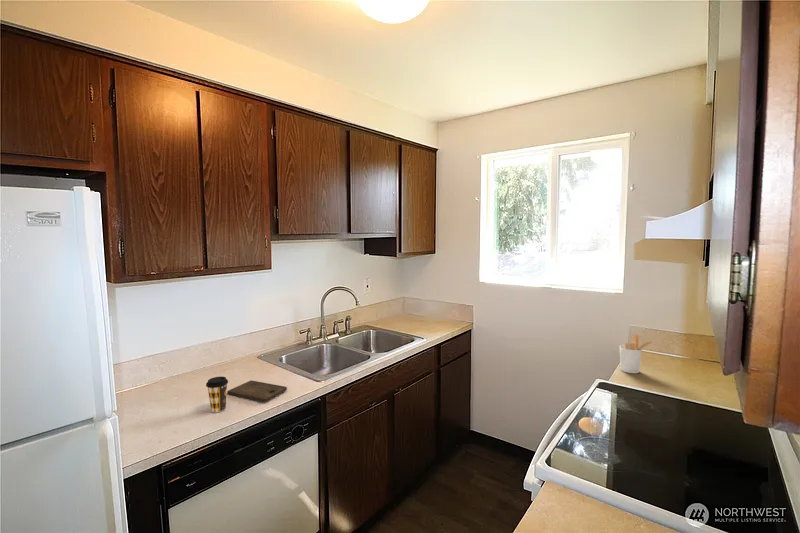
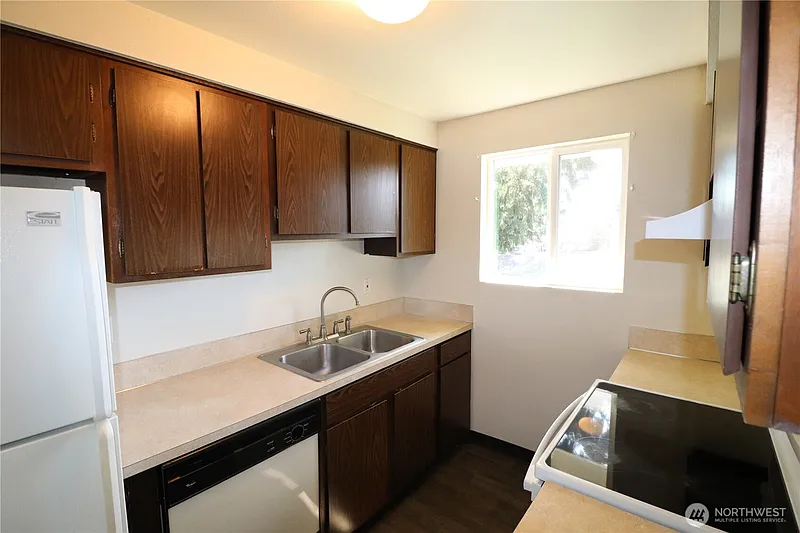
- utensil holder [618,333,655,374]
- cutting board [226,380,288,403]
- coffee cup [205,376,229,413]
